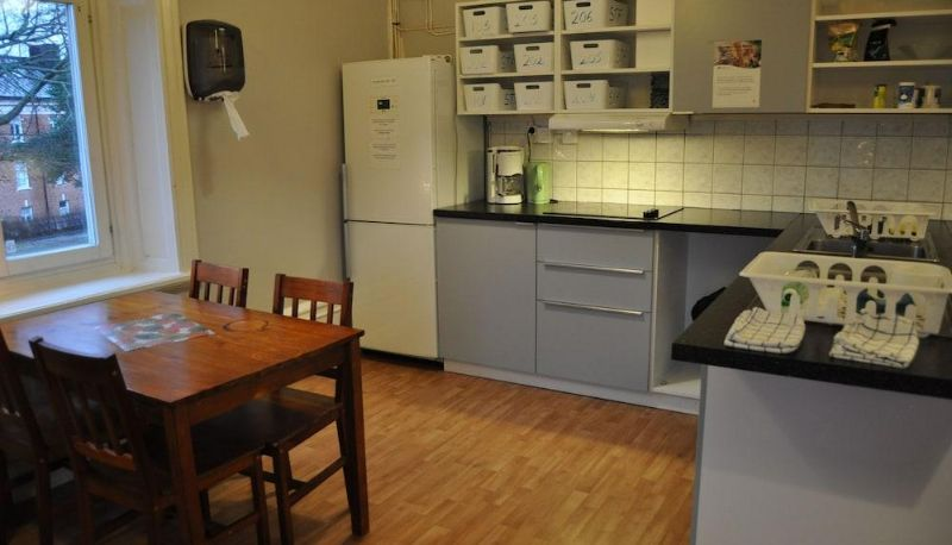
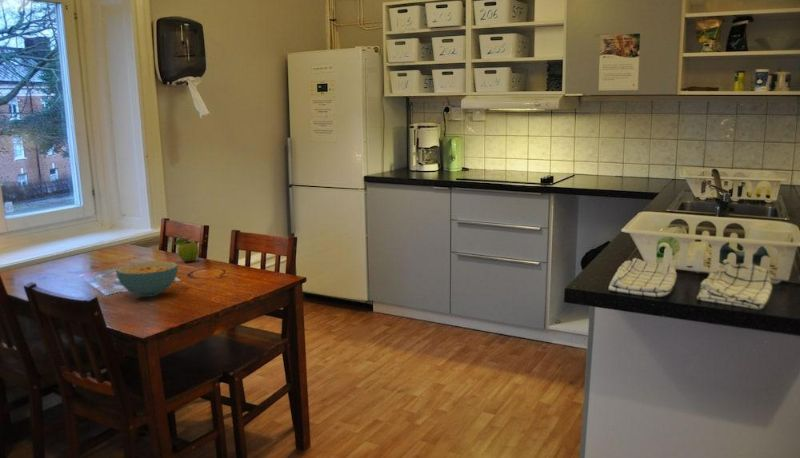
+ fruit [174,237,200,262]
+ cereal bowl [115,260,179,298]
